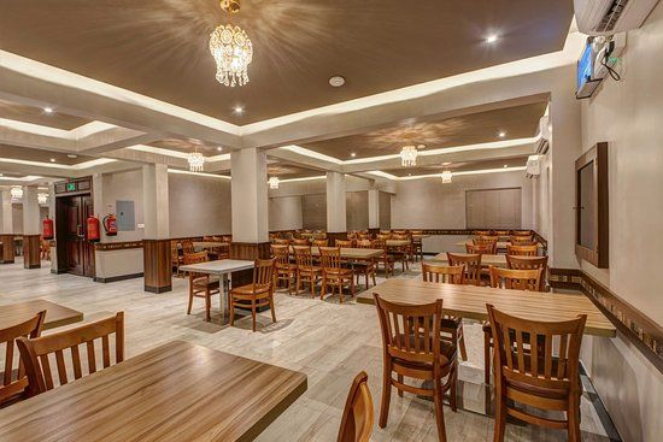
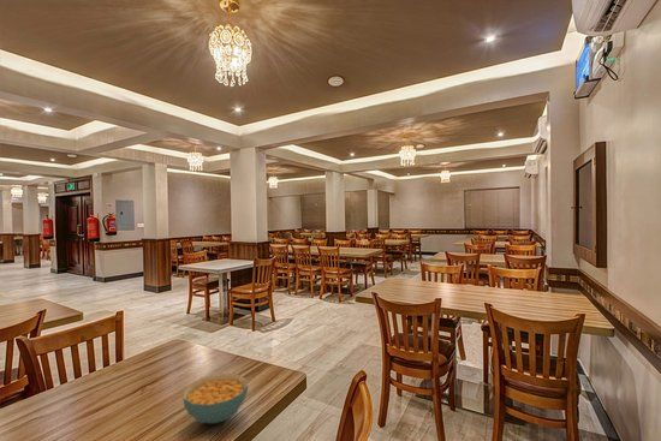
+ cereal bowl [183,373,249,424]
